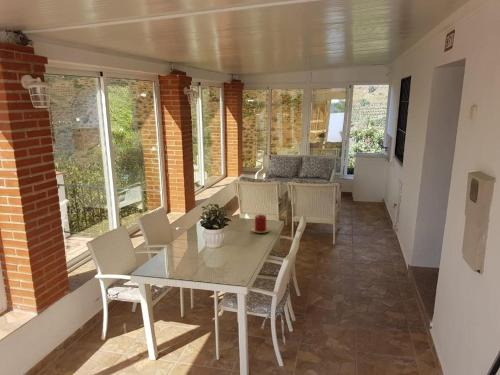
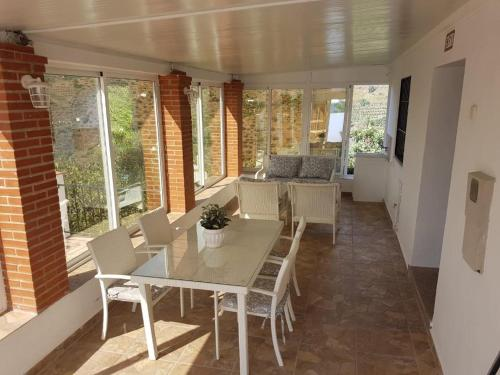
- candle [250,214,271,234]
